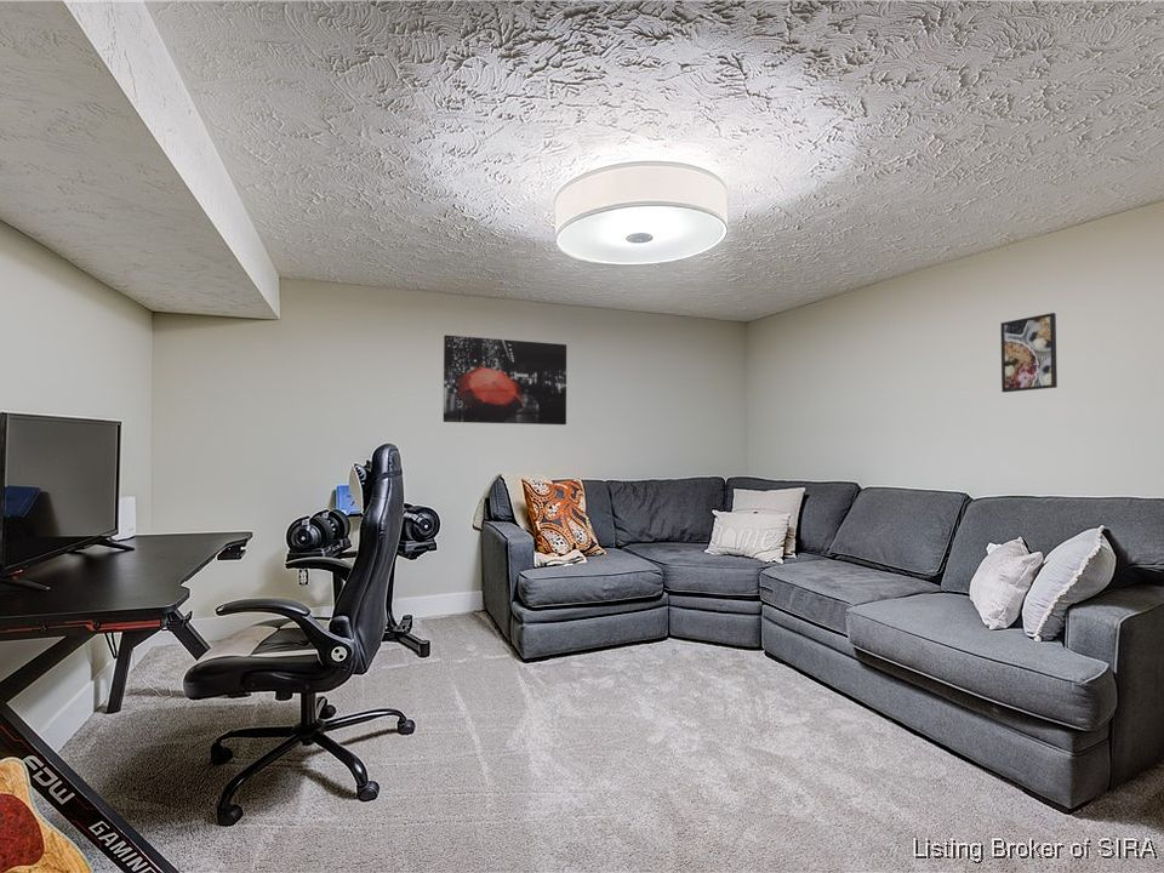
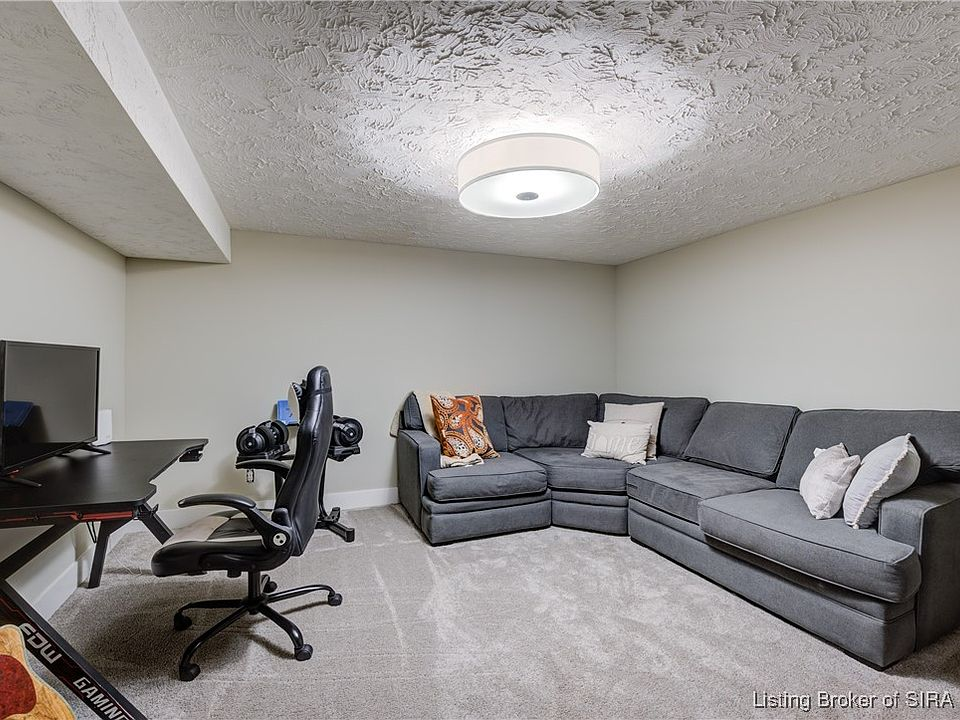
- wall art [443,335,567,426]
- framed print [999,312,1059,393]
